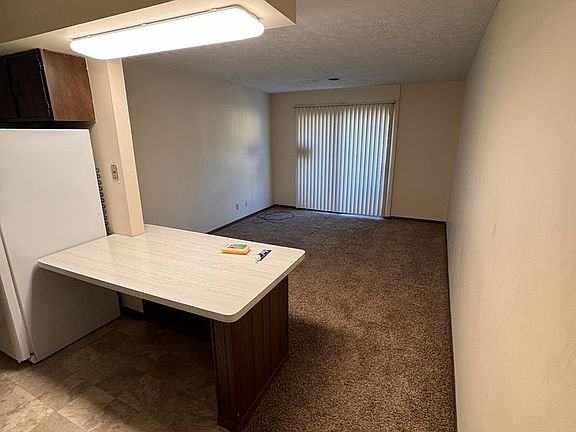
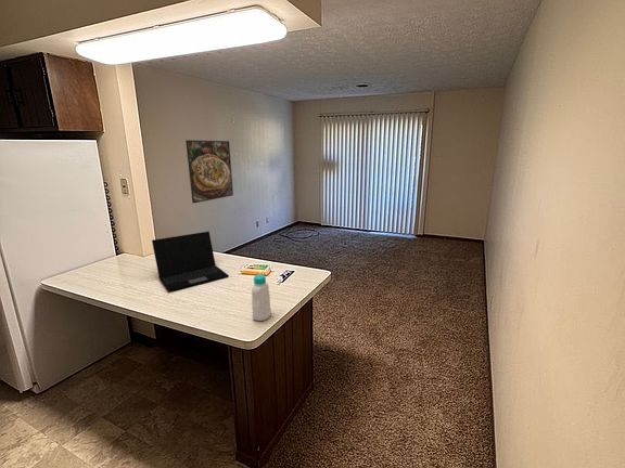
+ laptop [151,231,230,292]
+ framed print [184,139,234,204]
+ bottle [251,274,272,322]
